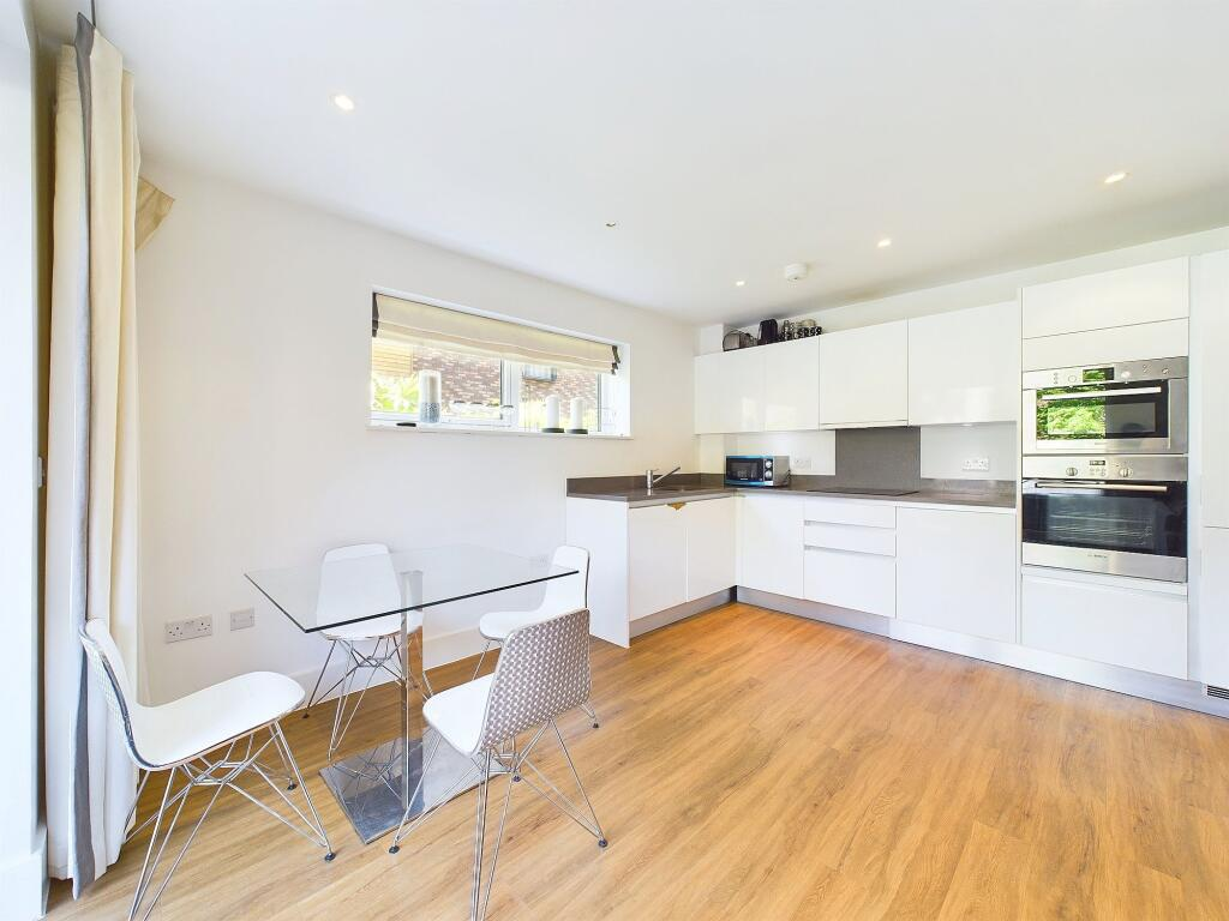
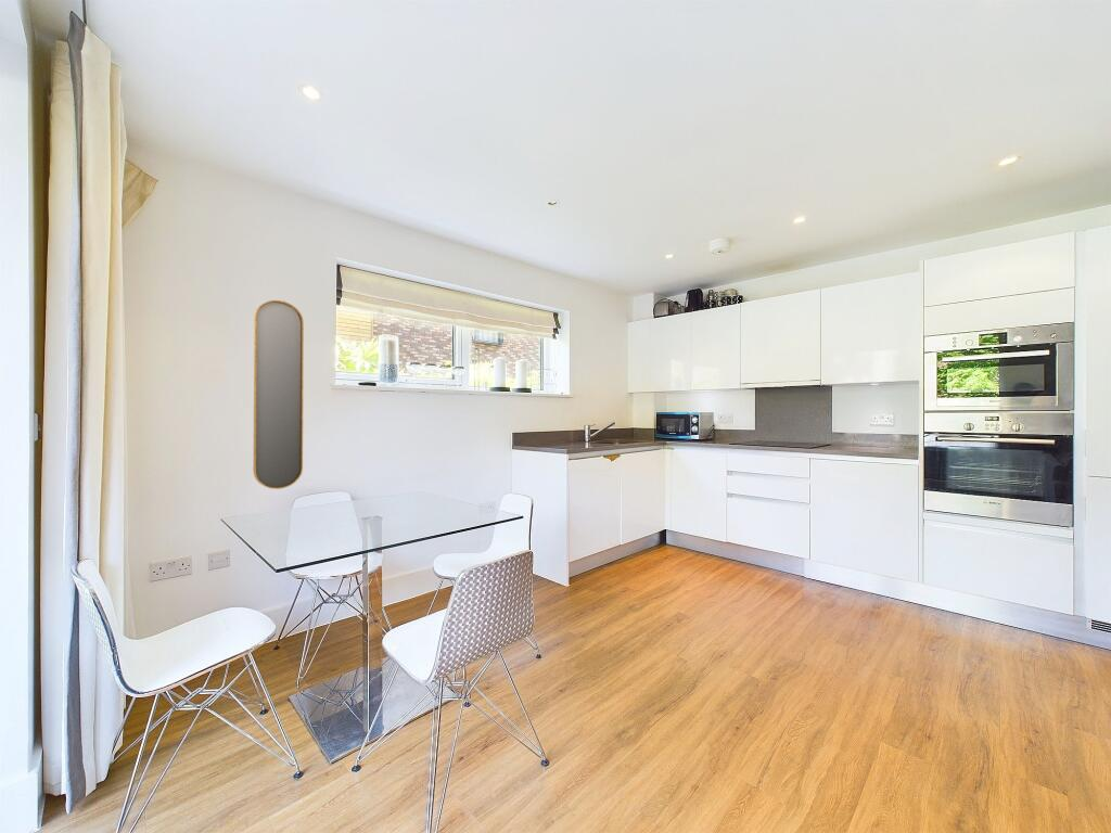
+ home mirror [252,299,305,490]
